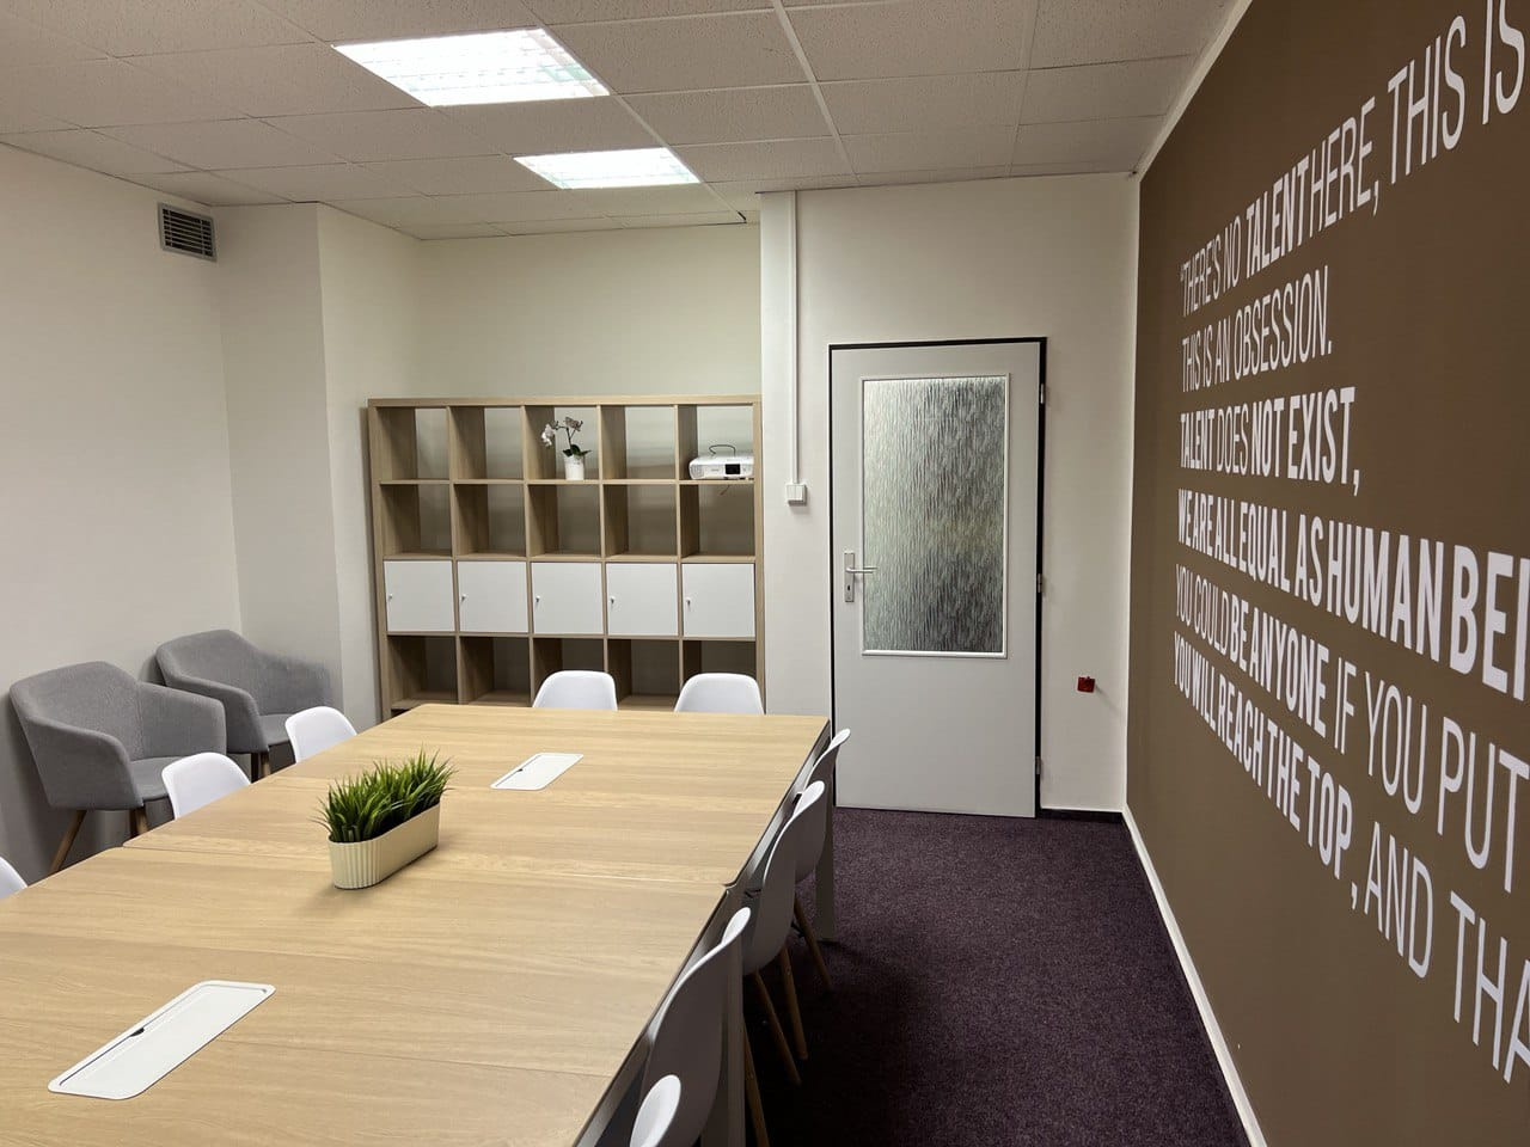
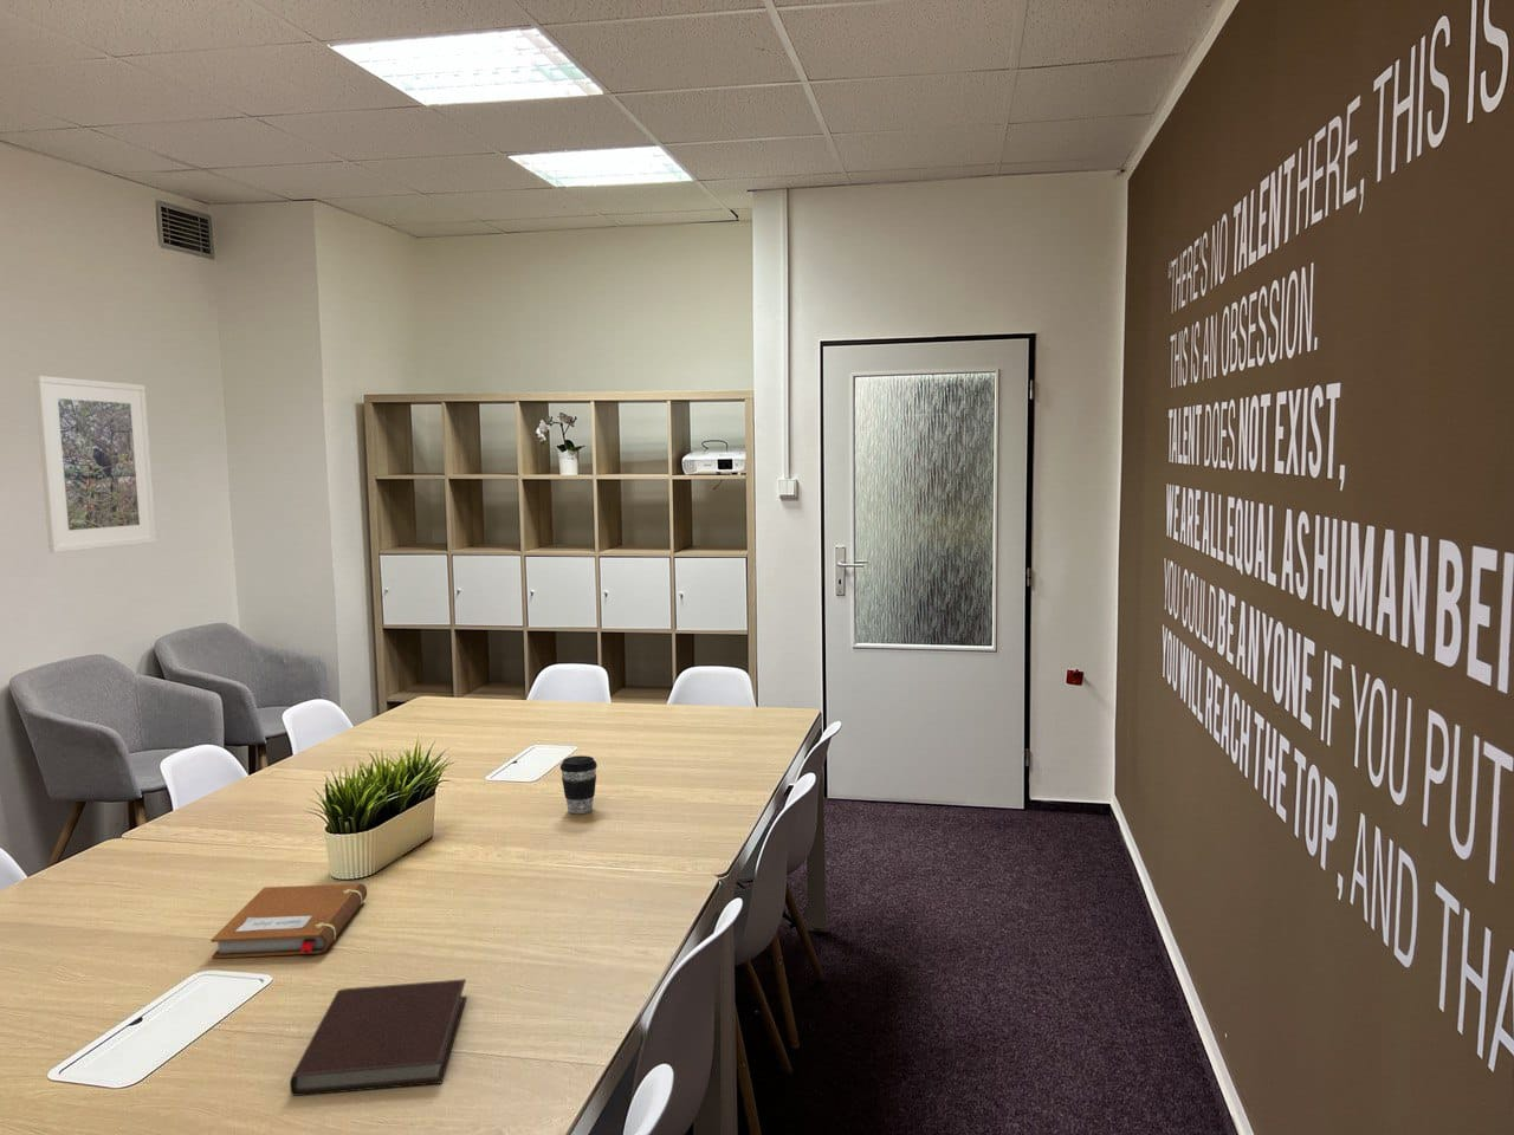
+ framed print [33,374,157,553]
+ notebook [288,978,469,1097]
+ coffee cup [559,755,598,814]
+ notebook [210,883,368,960]
